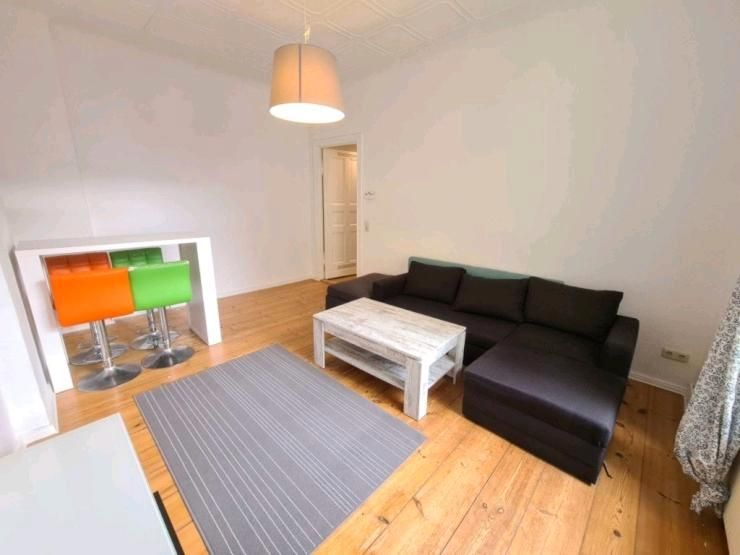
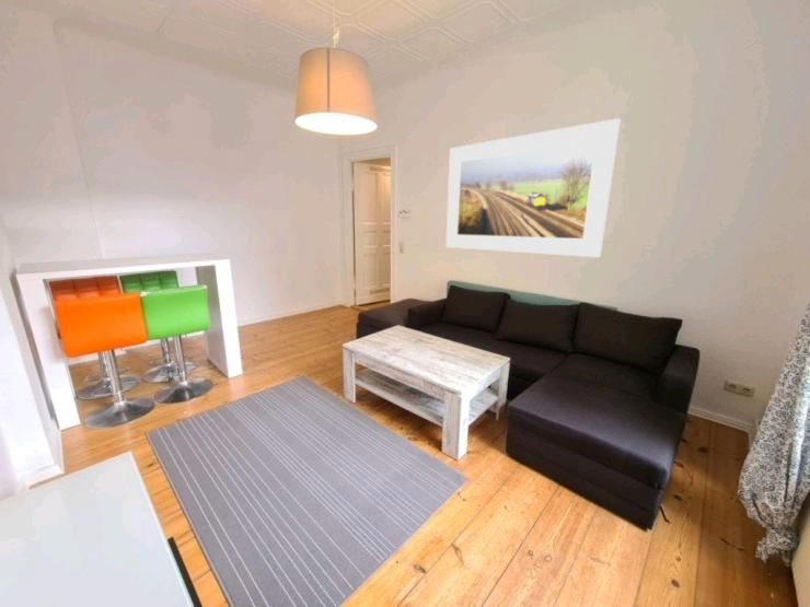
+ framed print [444,117,622,258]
